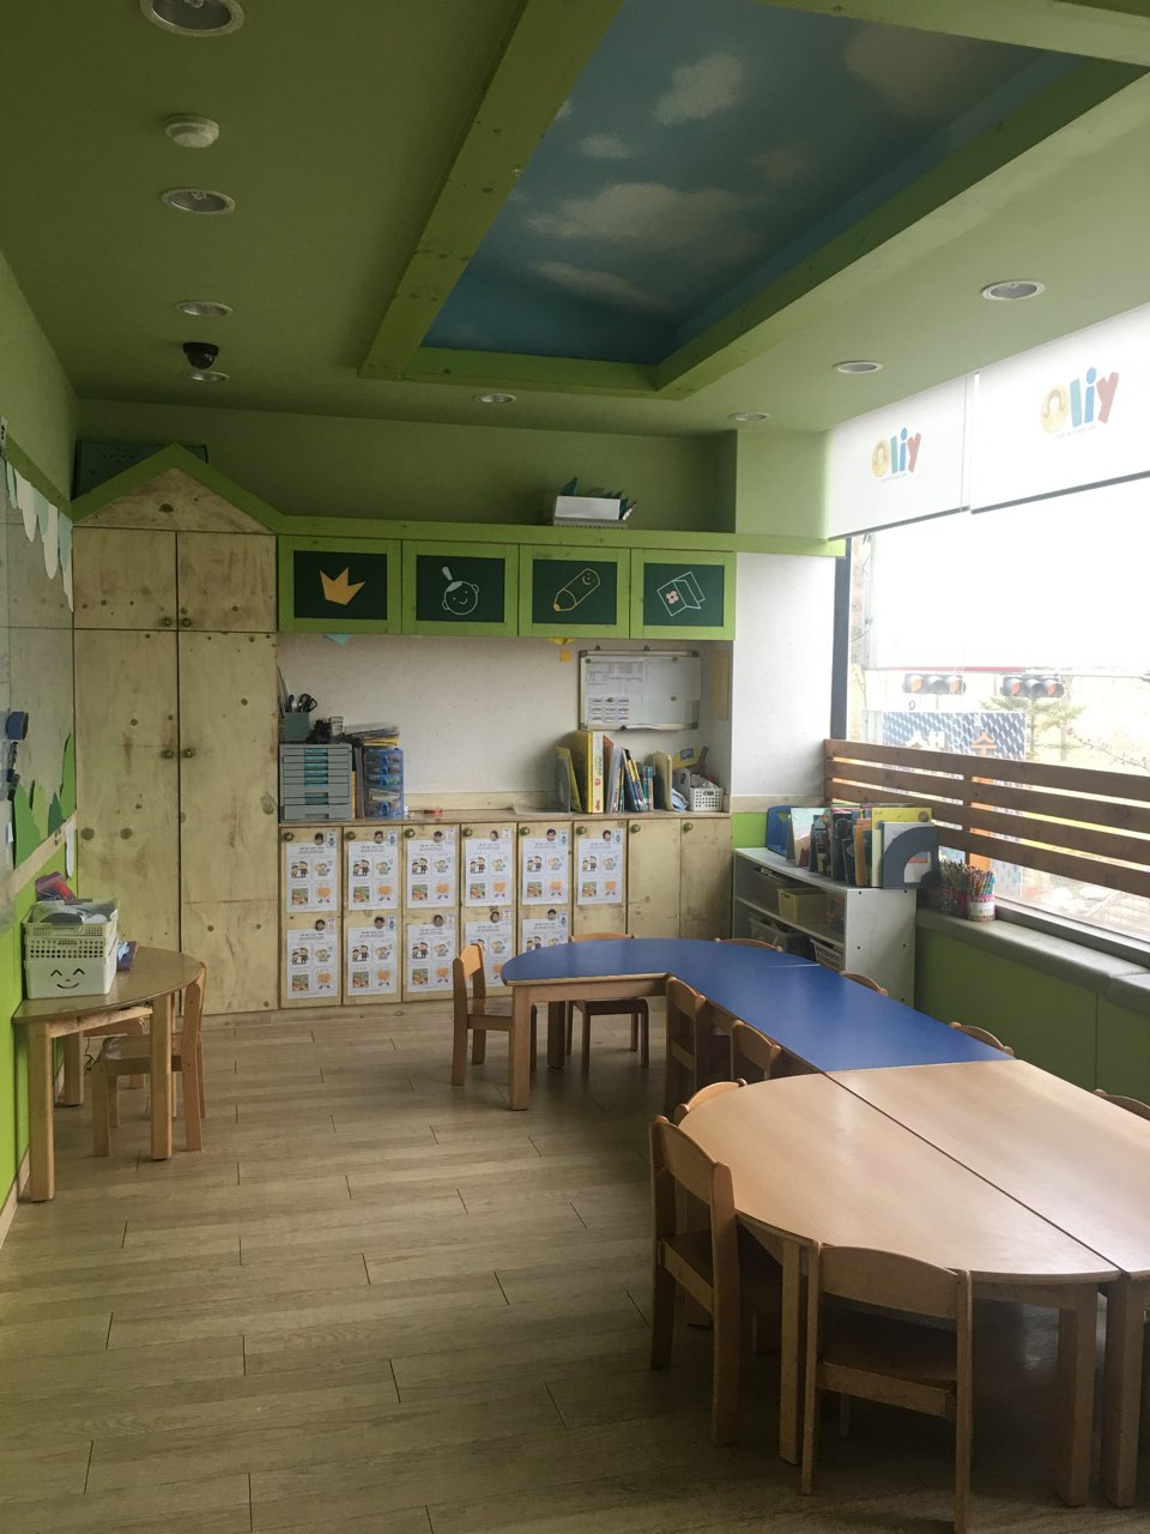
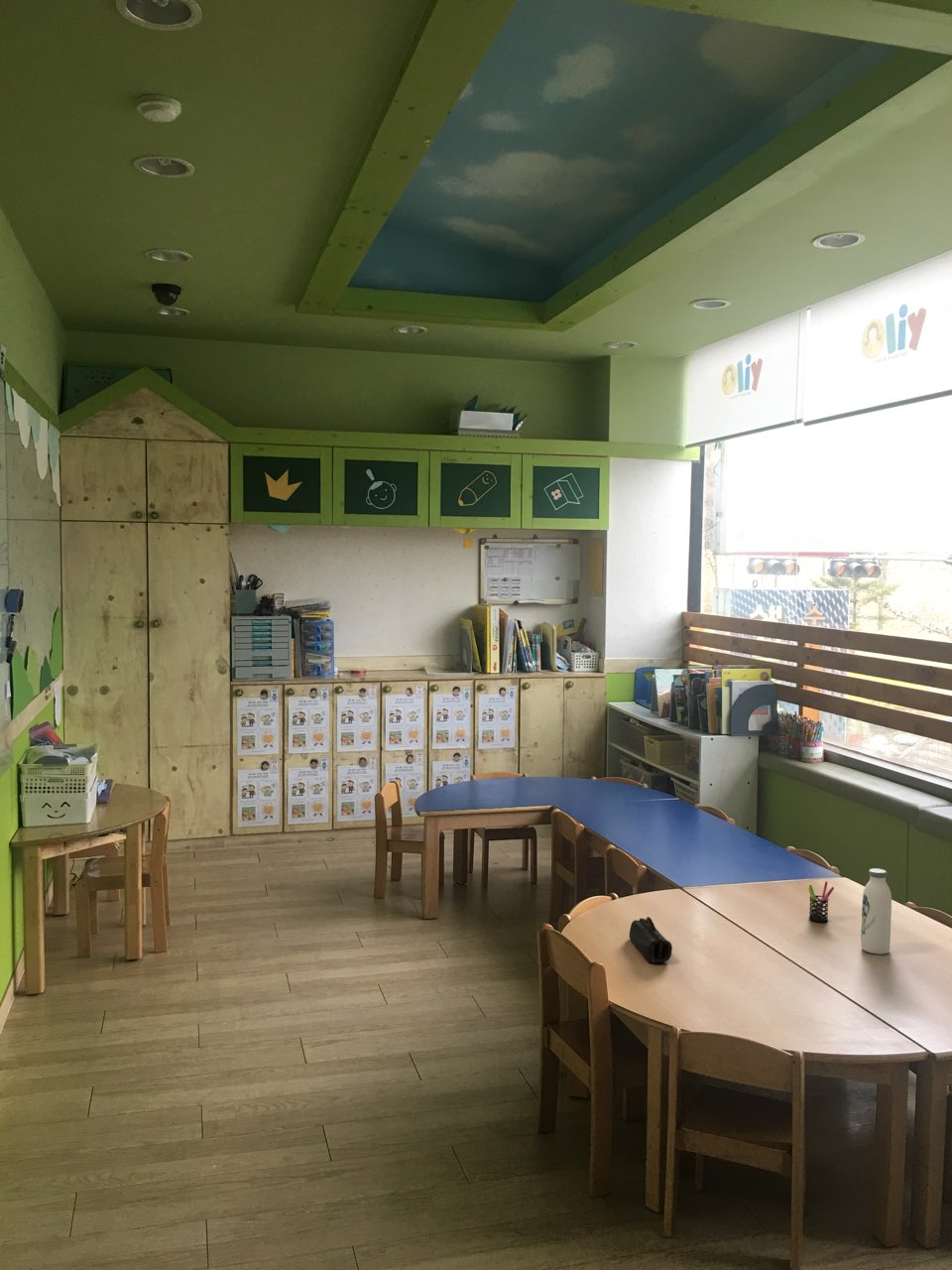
+ water bottle [860,867,892,955]
+ pencil case [629,916,673,963]
+ pen holder [807,880,835,923]
